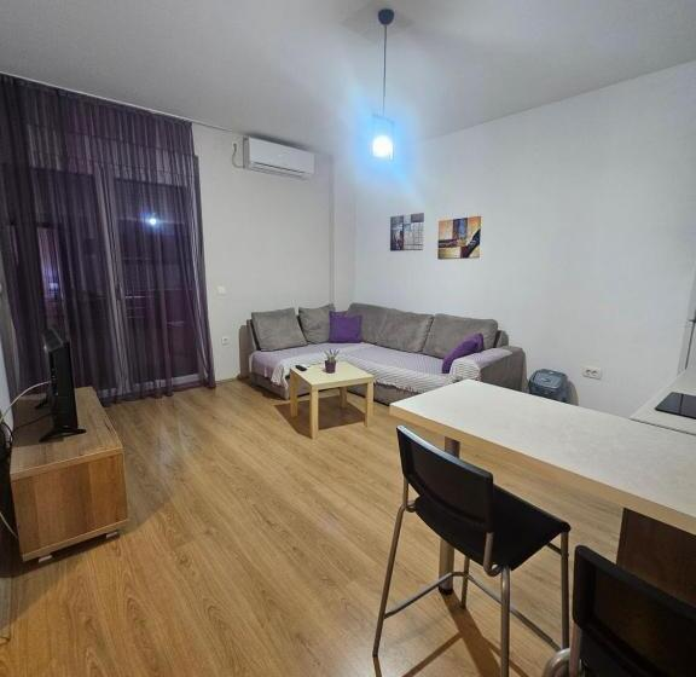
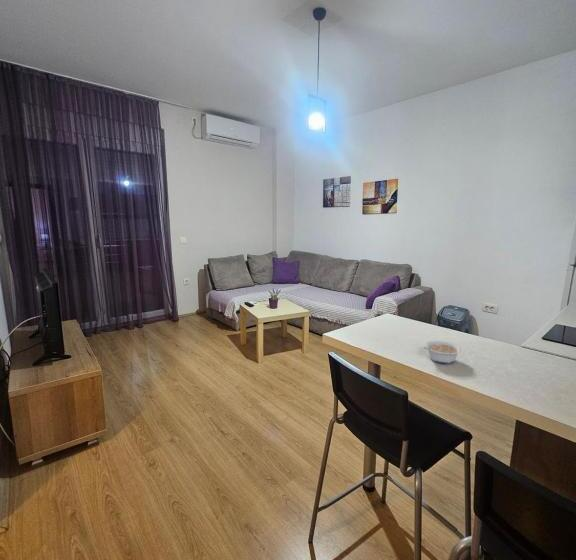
+ legume [423,340,462,365]
